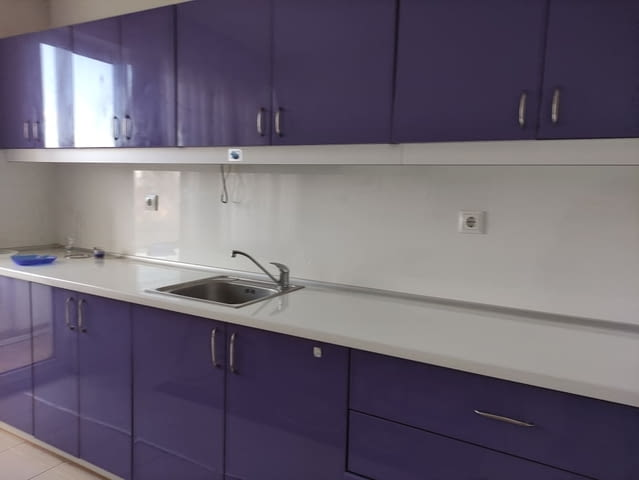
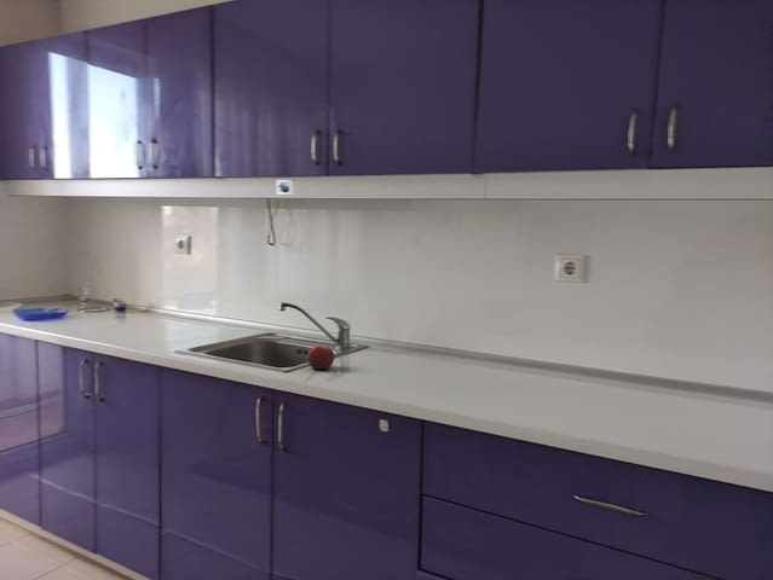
+ apple [306,344,336,371]
